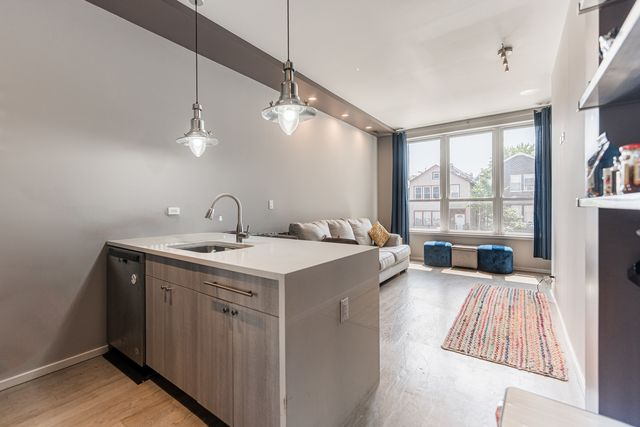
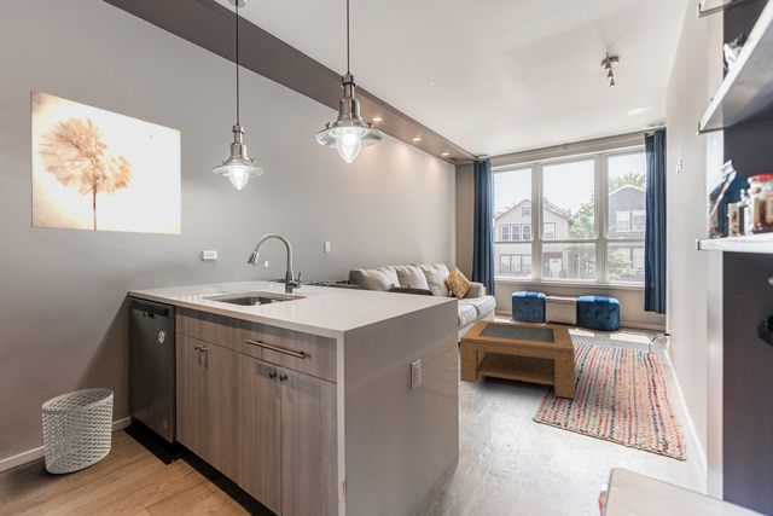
+ waste bin [41,387,115,475]
+ coffee table [459,319,576,400]
+ wall art [30,89,182,236]
